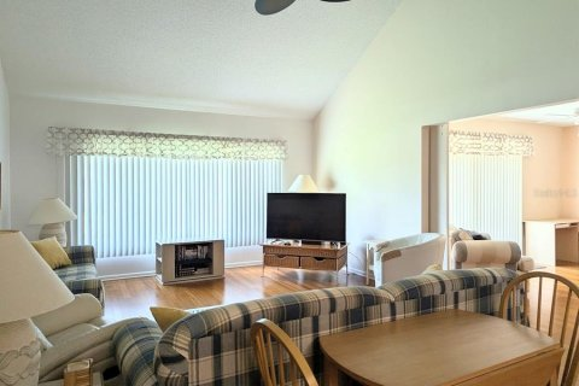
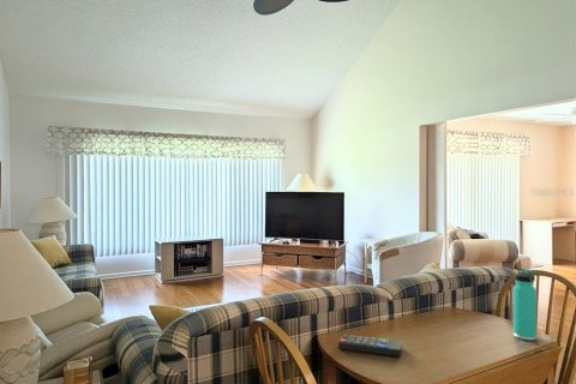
+ thermos bottle [512,268,538,342]
+ remote control [337,334,403,358]
